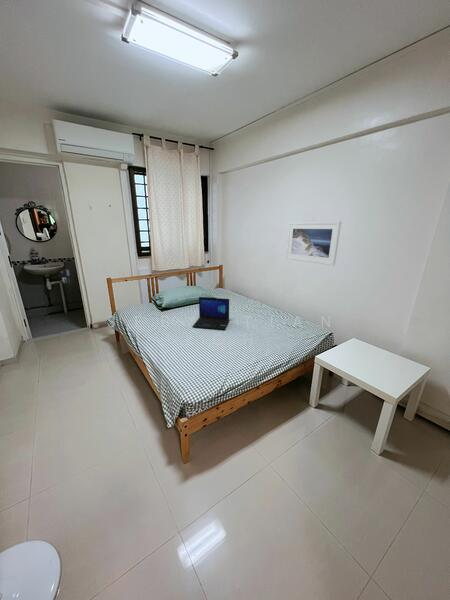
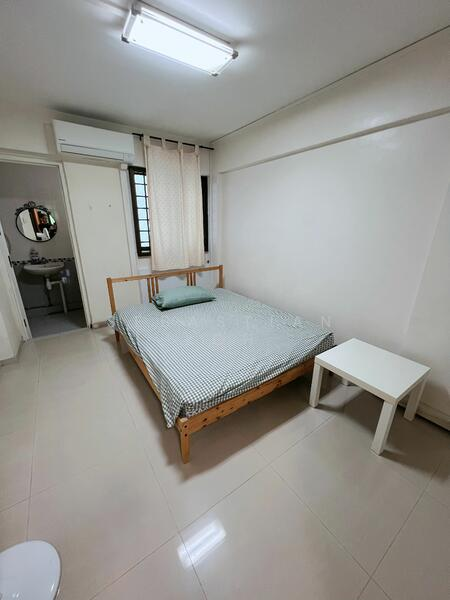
- laptop [192,296,230,331]
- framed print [285,220,342,267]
